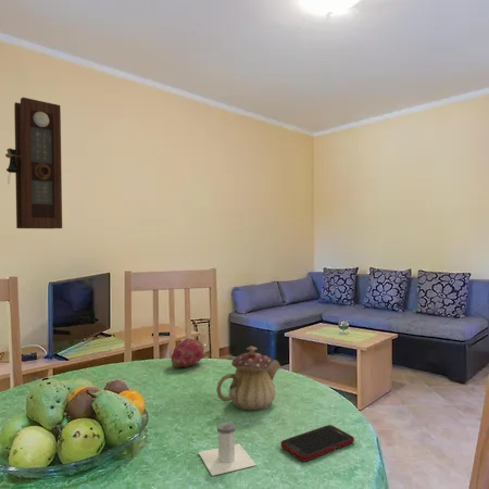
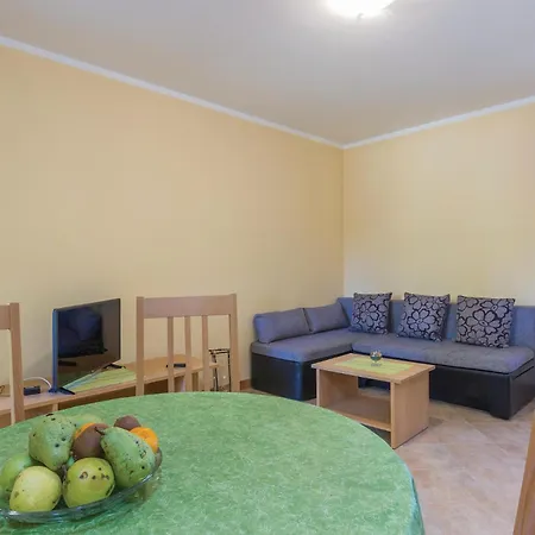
- pendulum clock [4,97,63,229]
- cell phone [279,424,355,462]
- fruit [171,337,205,369]
- teapot [215,344,281,412]
- salt shaker [198,422,258,477]
